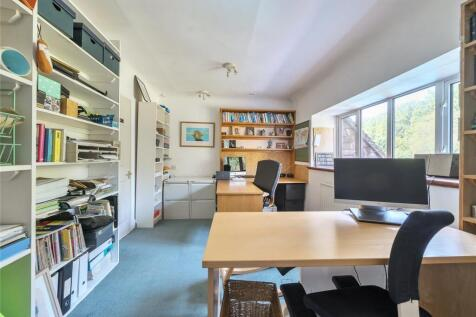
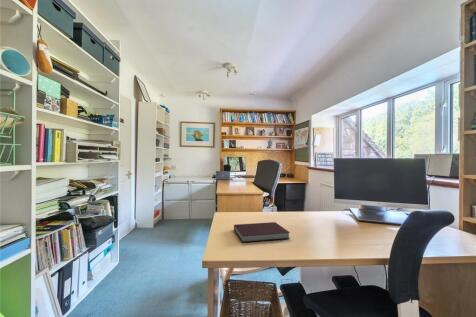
+ notebook [233,221,291,243]
